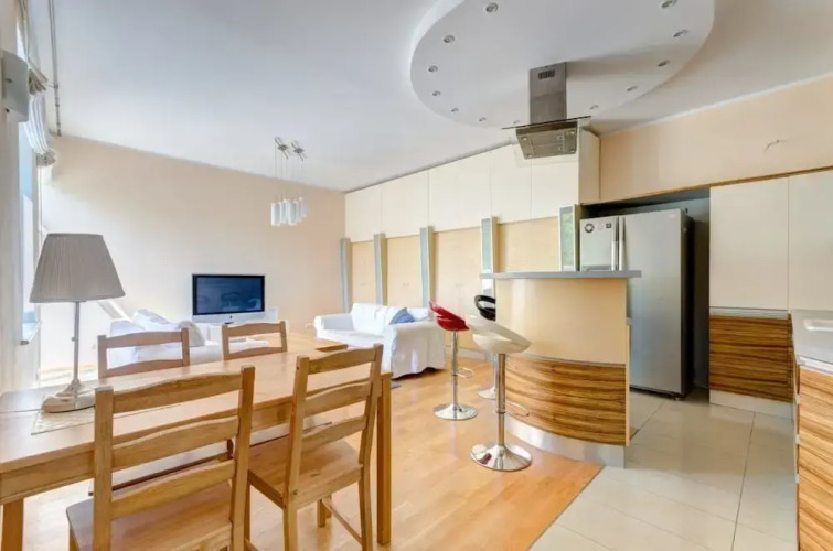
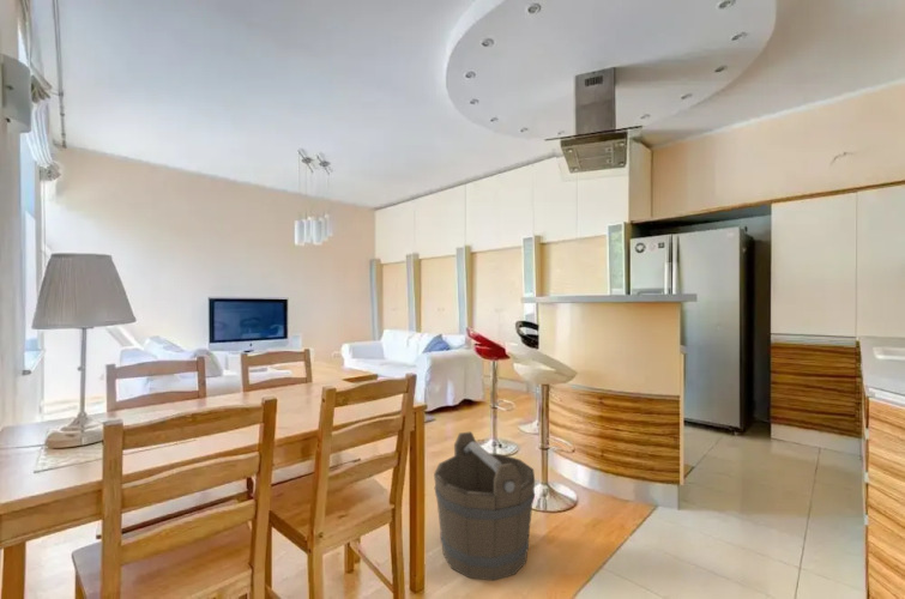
+ bucket [433,430,536,582]
